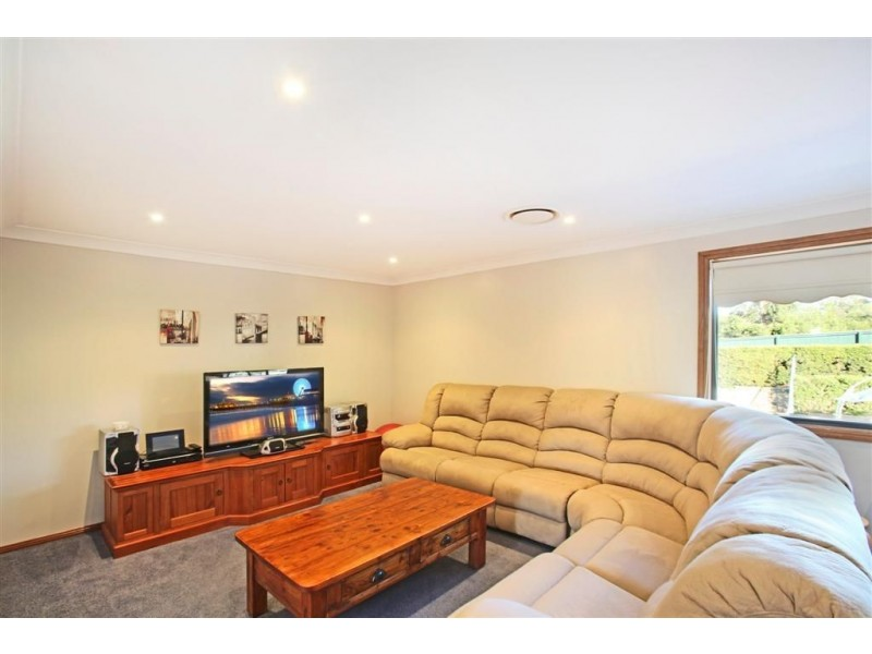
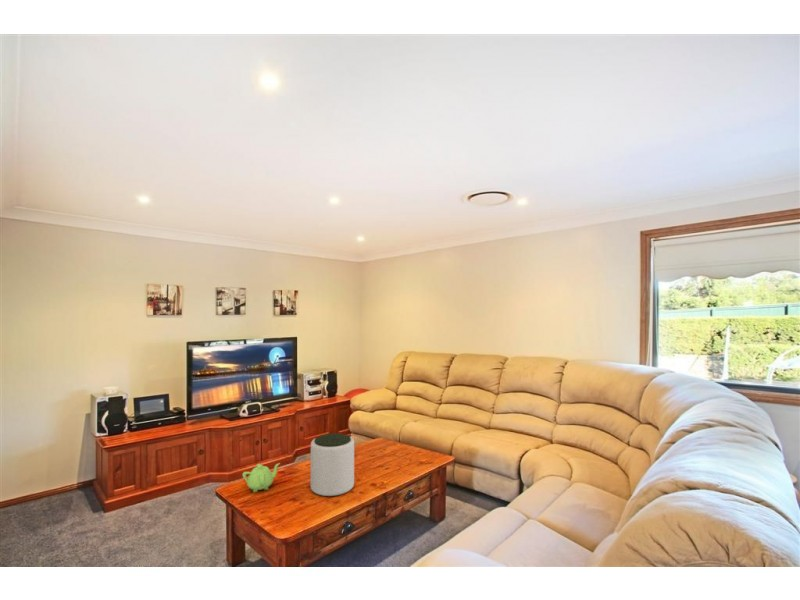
+ teapot [242,462,281,493]
+ plant pot [310,432,355,497]
